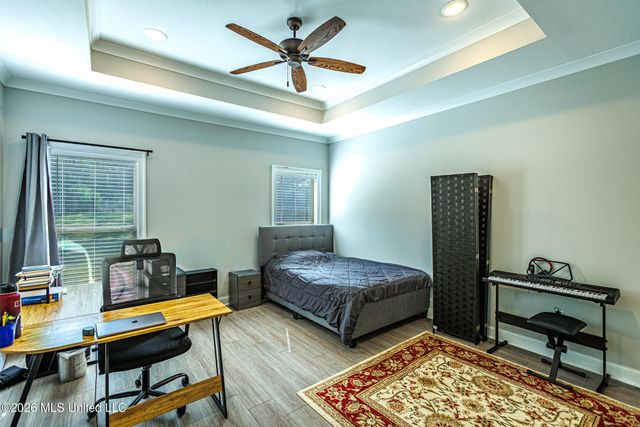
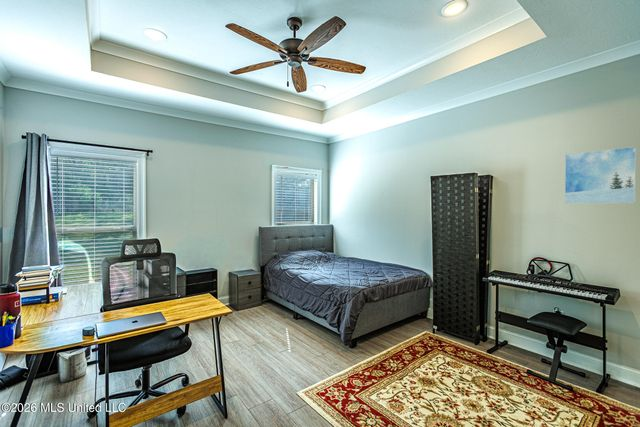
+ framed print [564,146,637,205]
